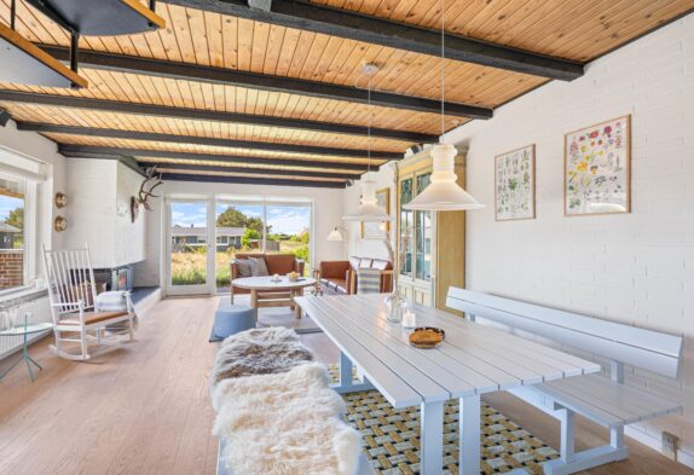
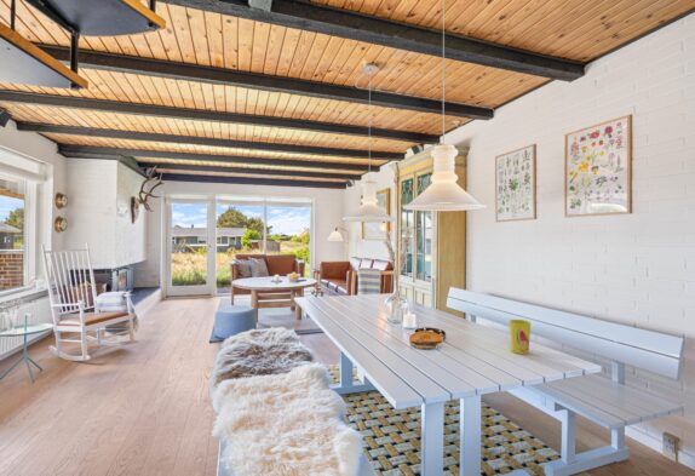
+ cup [509,319,532,355]
